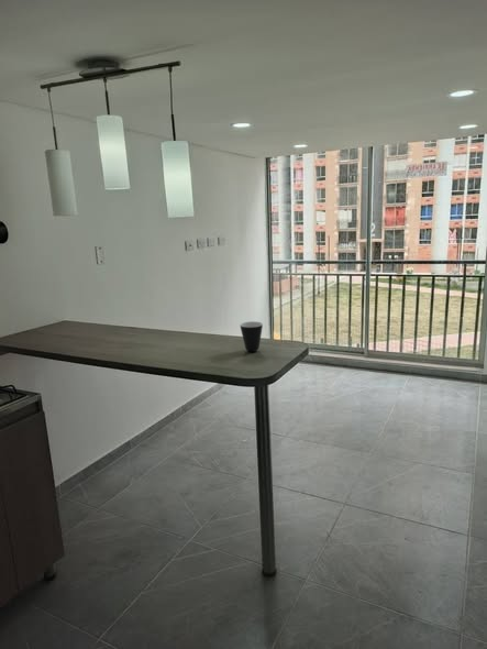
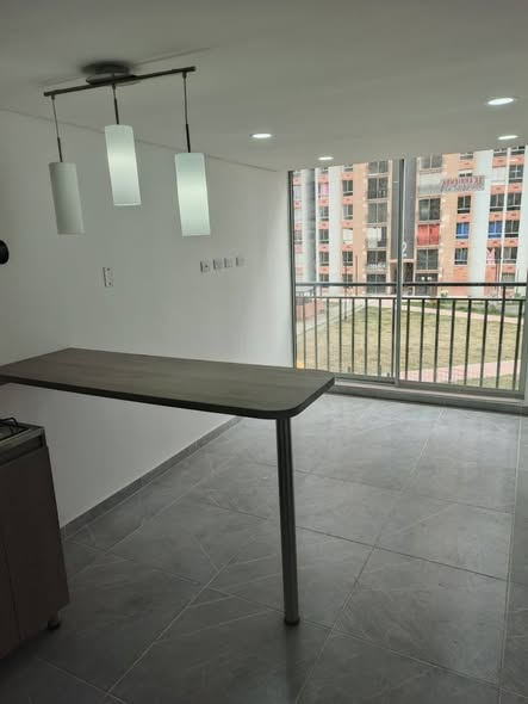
- mug [240,320,264,353]
